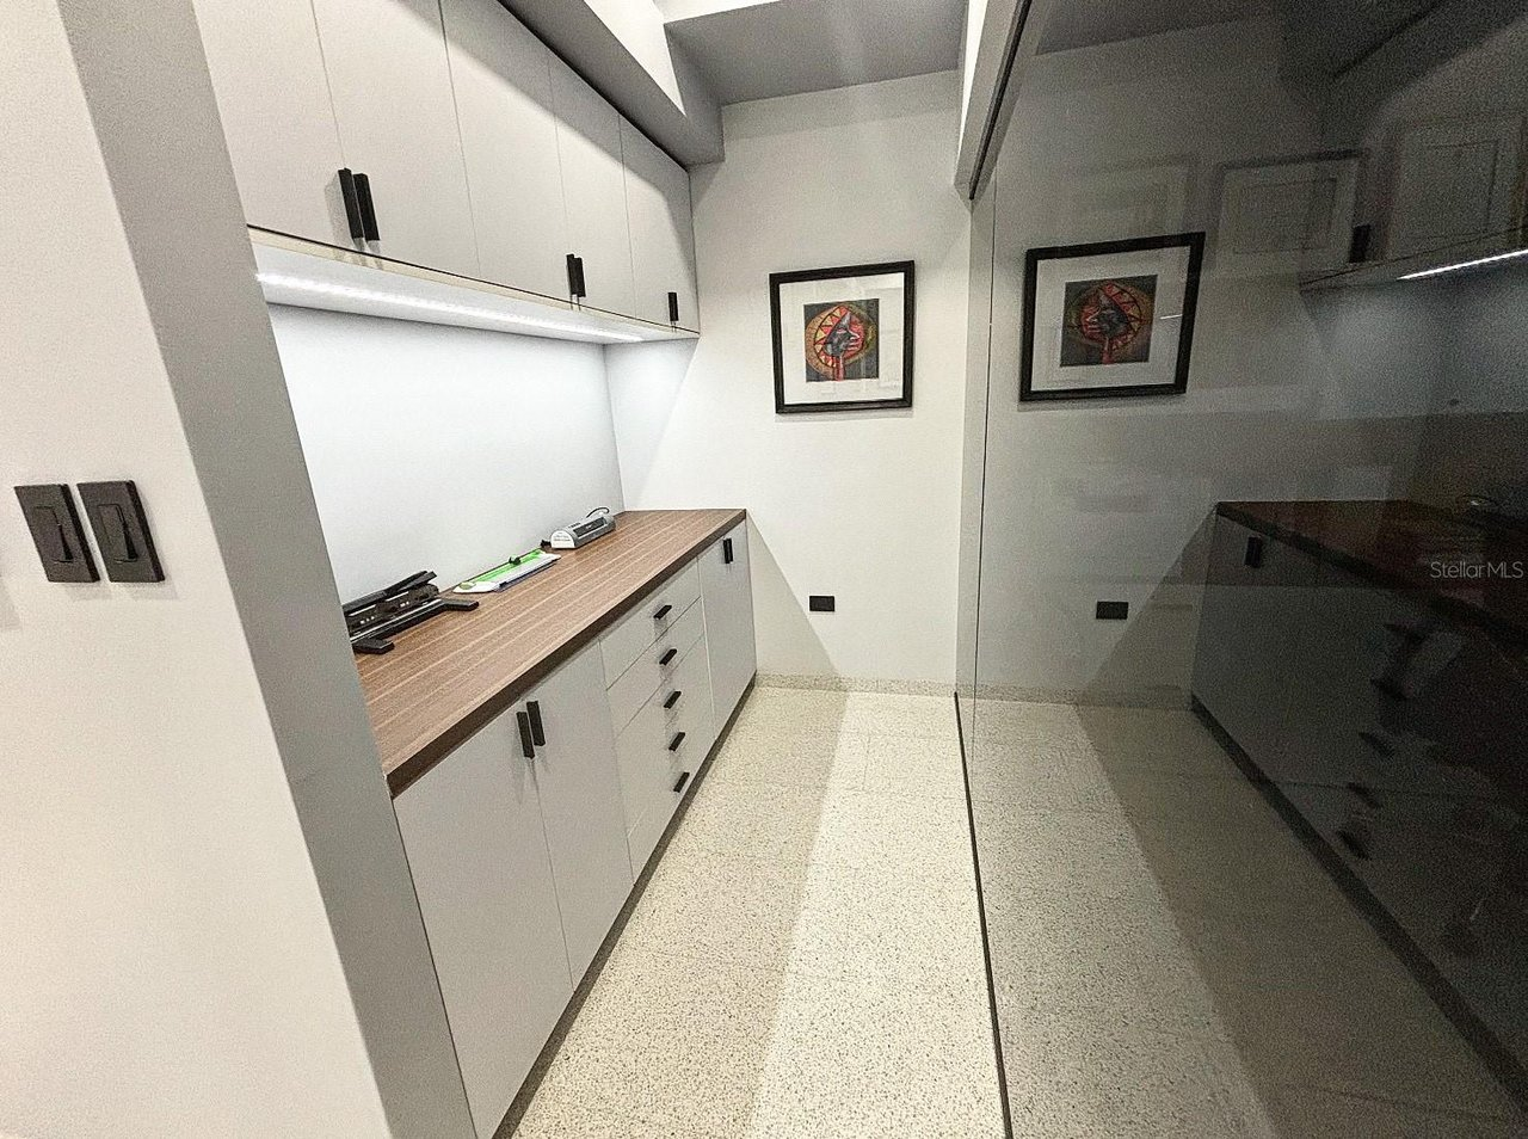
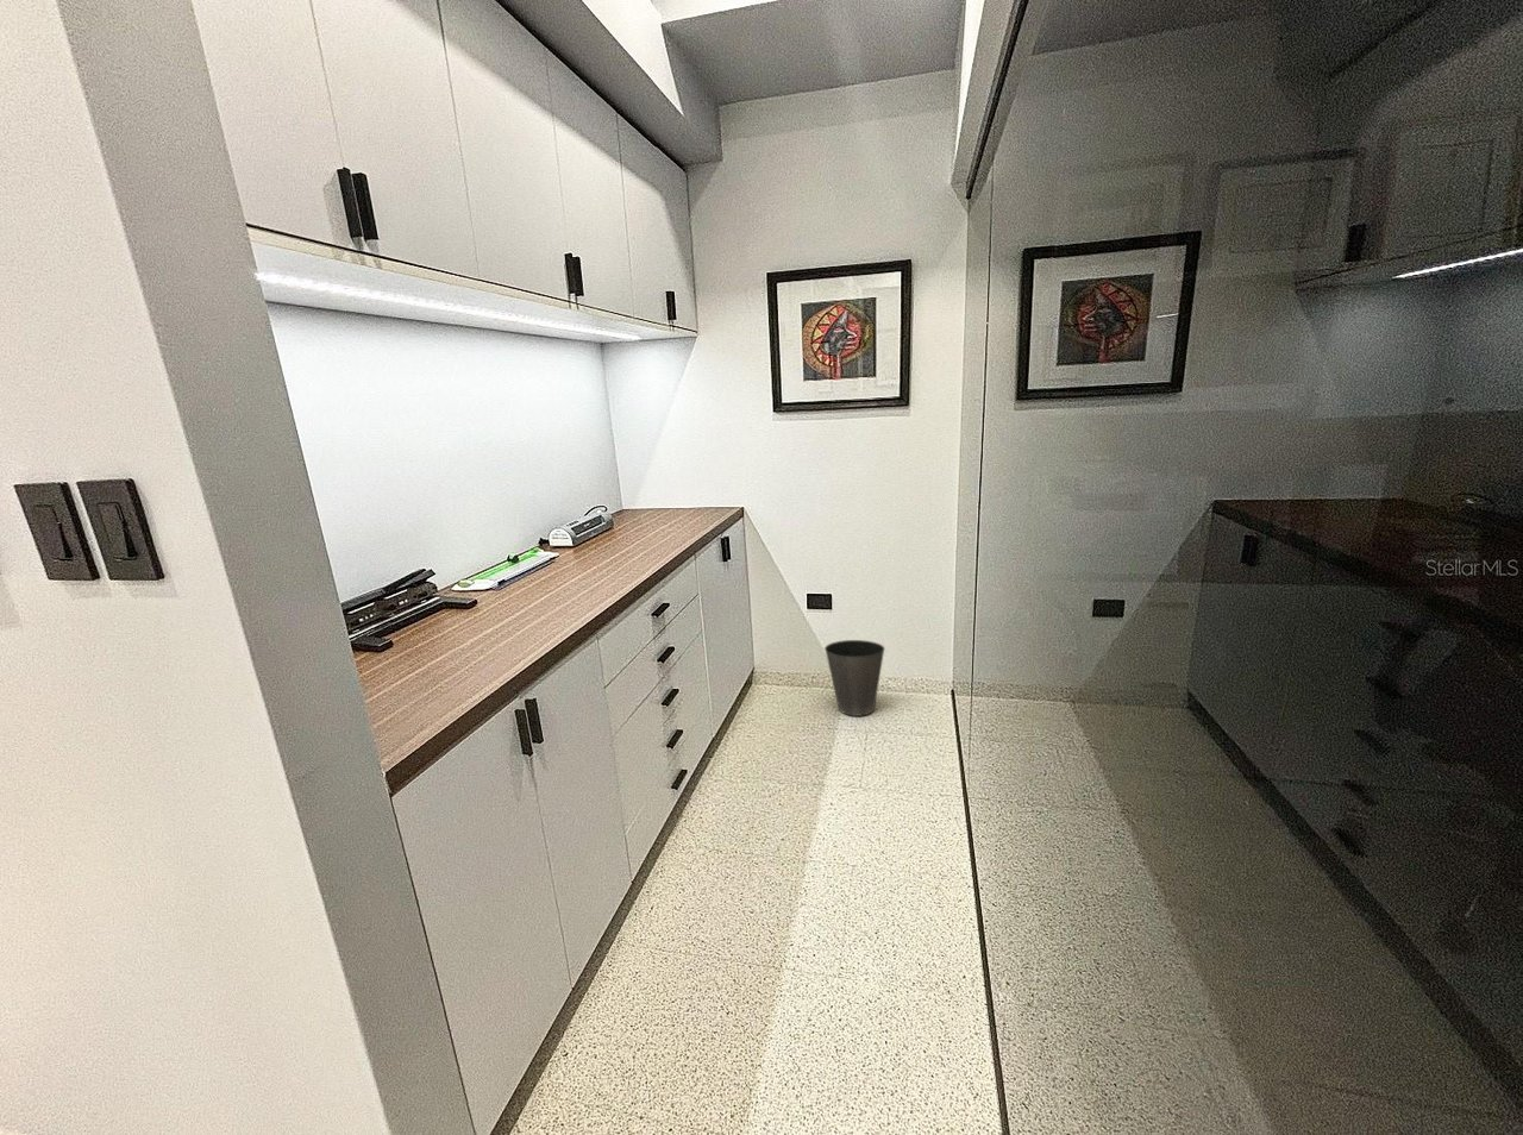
+ waste basket [823,639,886,718]
